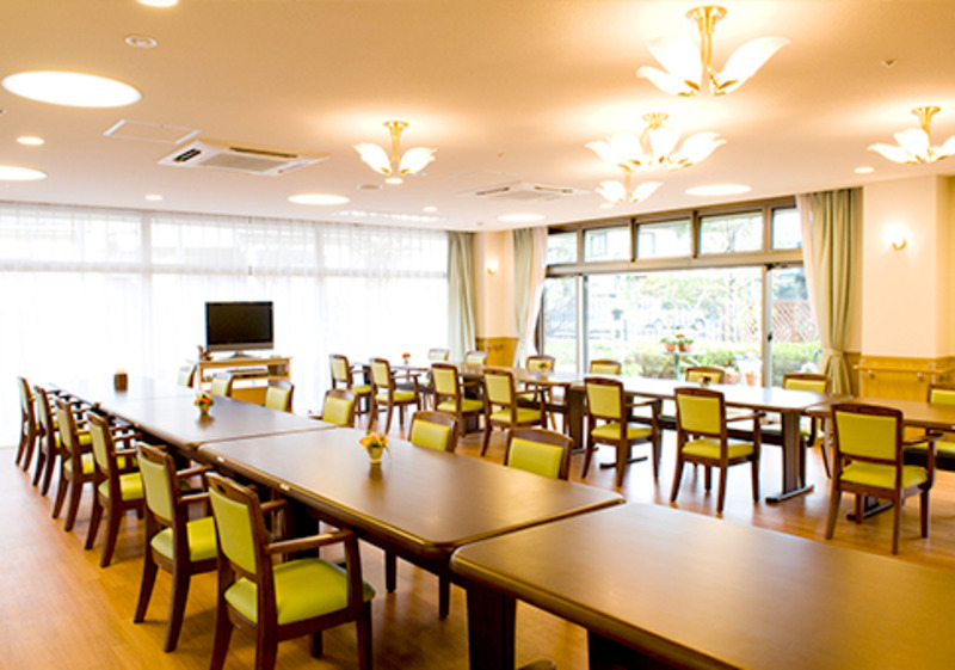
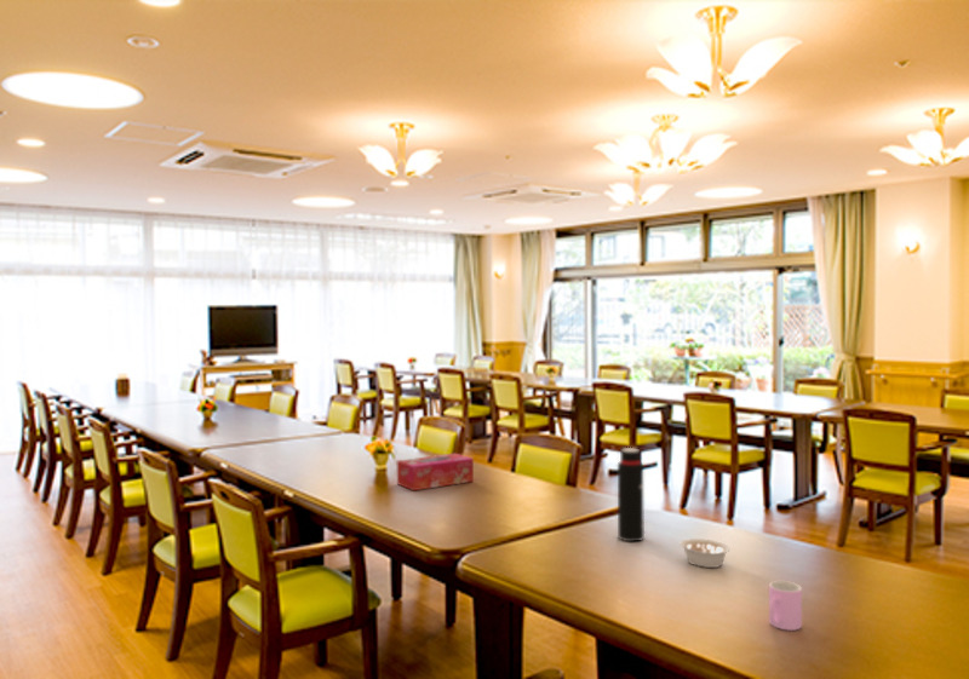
+ legume [680,537,732,569]
+ cup [768,580,803,632]
+ tissue box [396,451,475,491]
+ water bottle [617,447,646,542]
